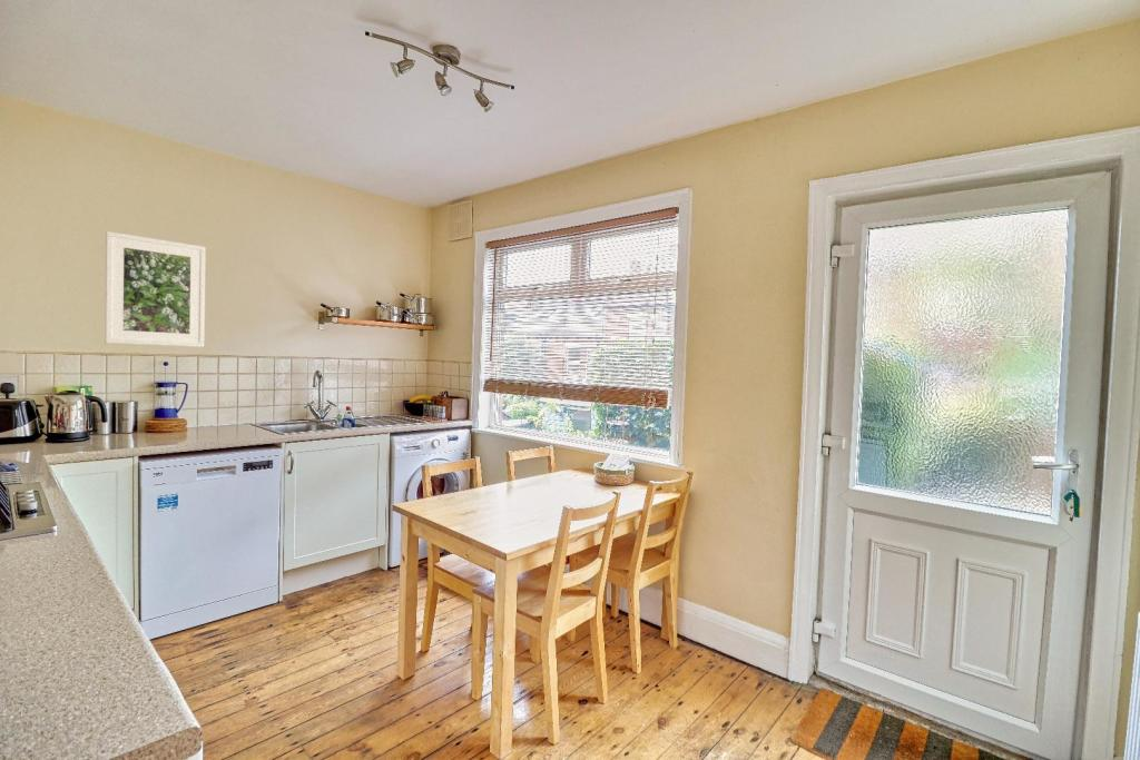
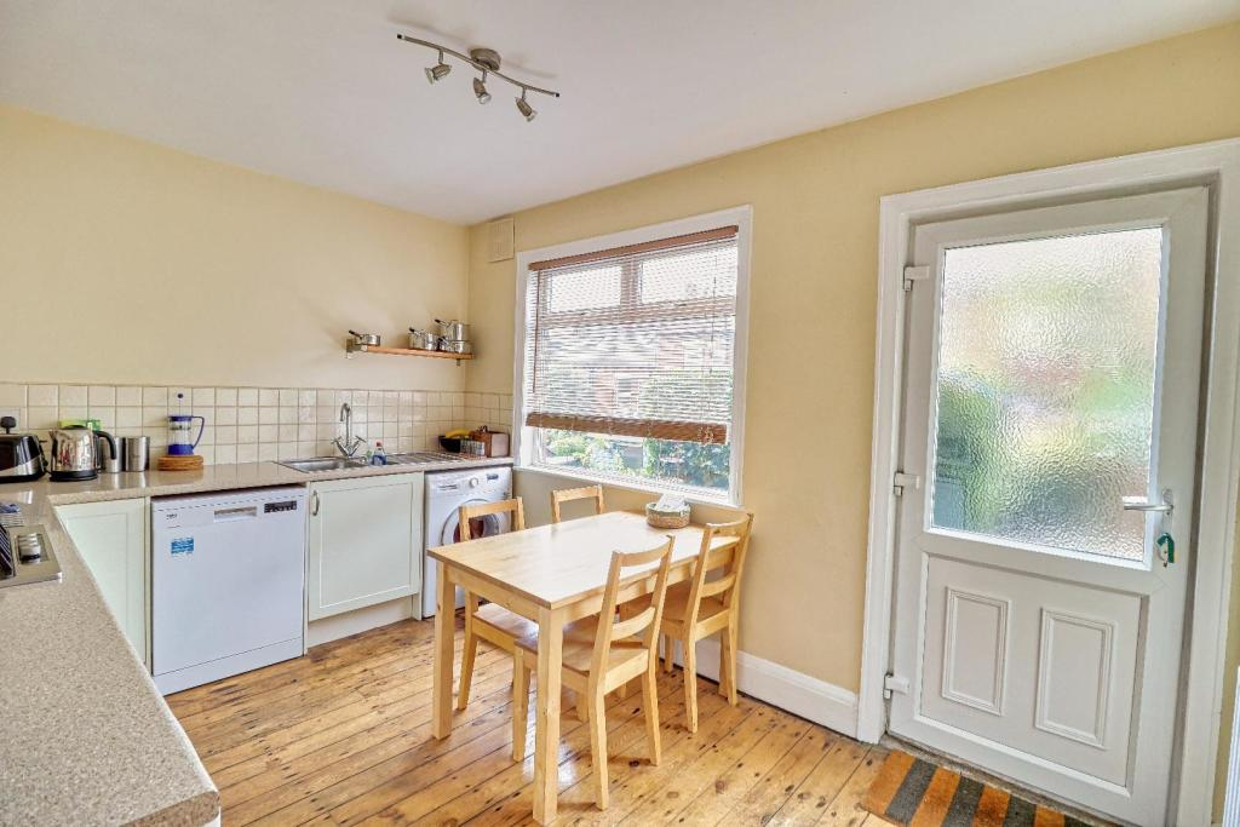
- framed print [104,230,207,348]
